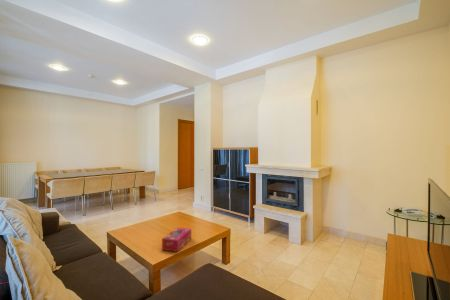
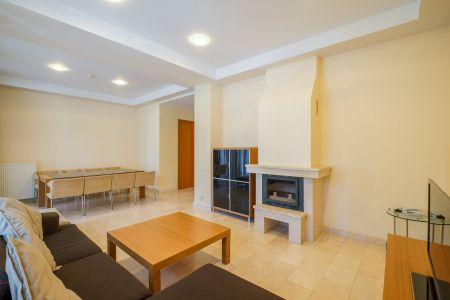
- tissue box [161,226,192,253]
